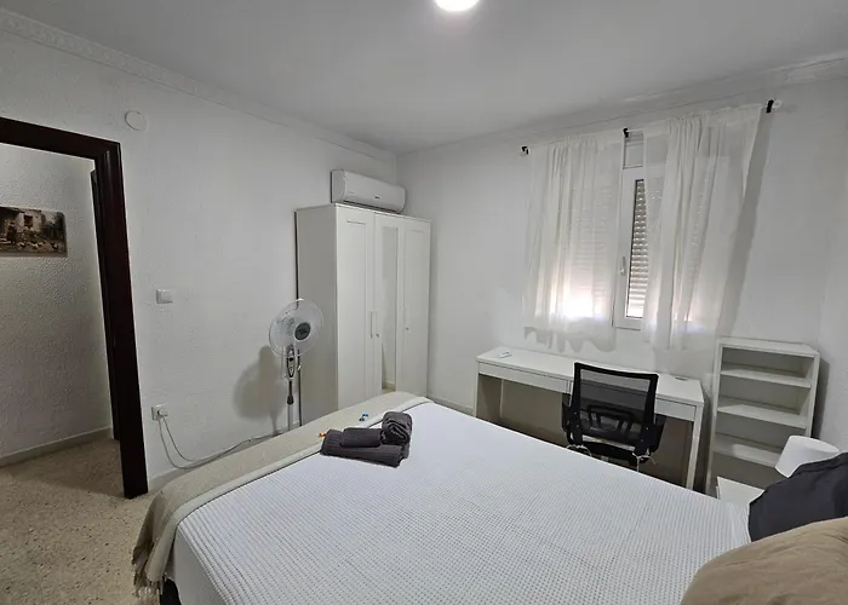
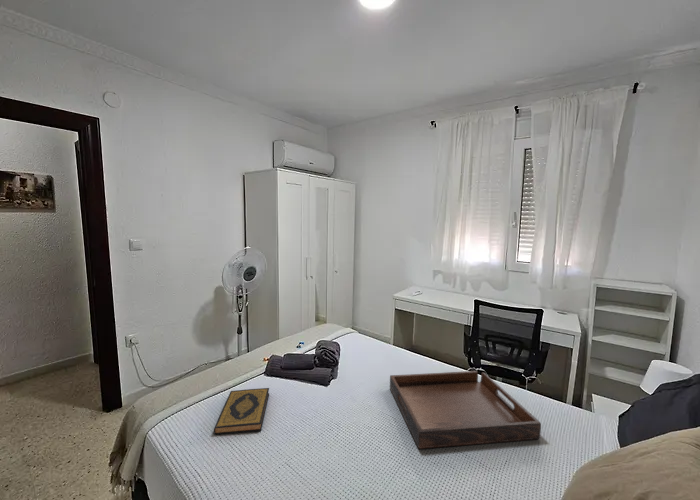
+ hardback book [213,387,270,435]
+ serving tray [389,370,542,450]
